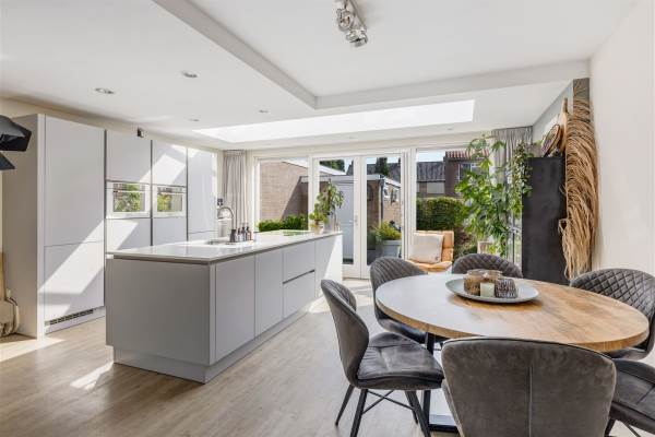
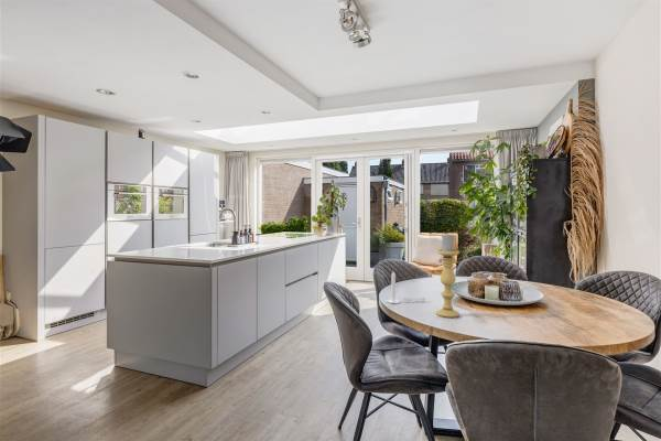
+ candle [386,271,426,304]
+ candle holder [435,232,460,319]
